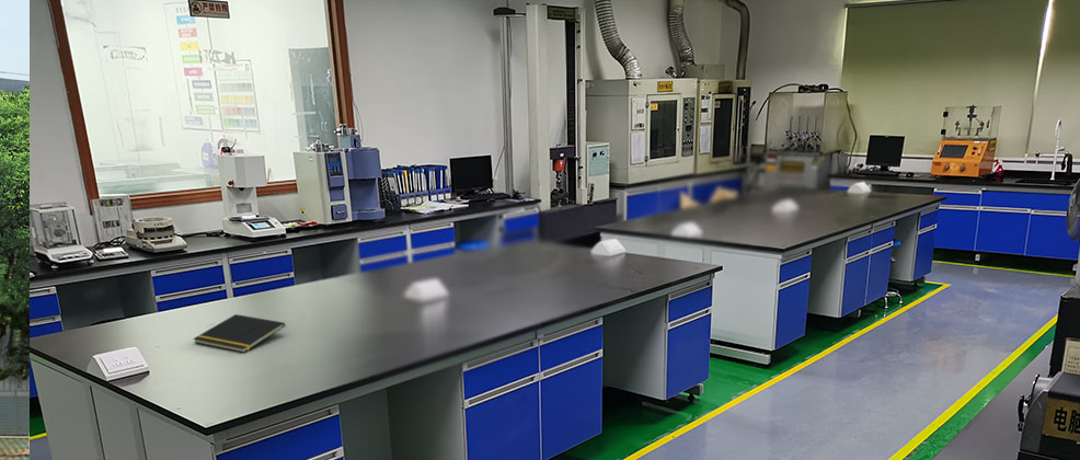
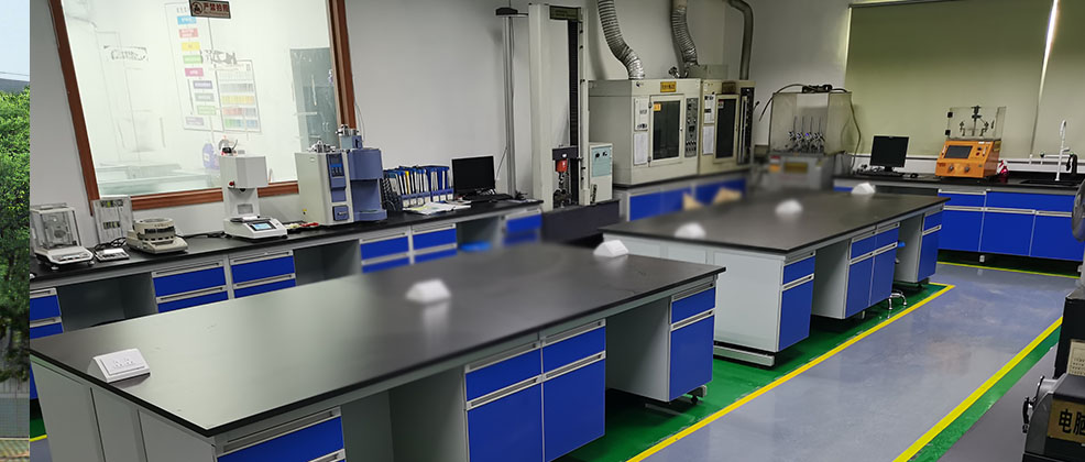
- notepad [192,313,286,354]
